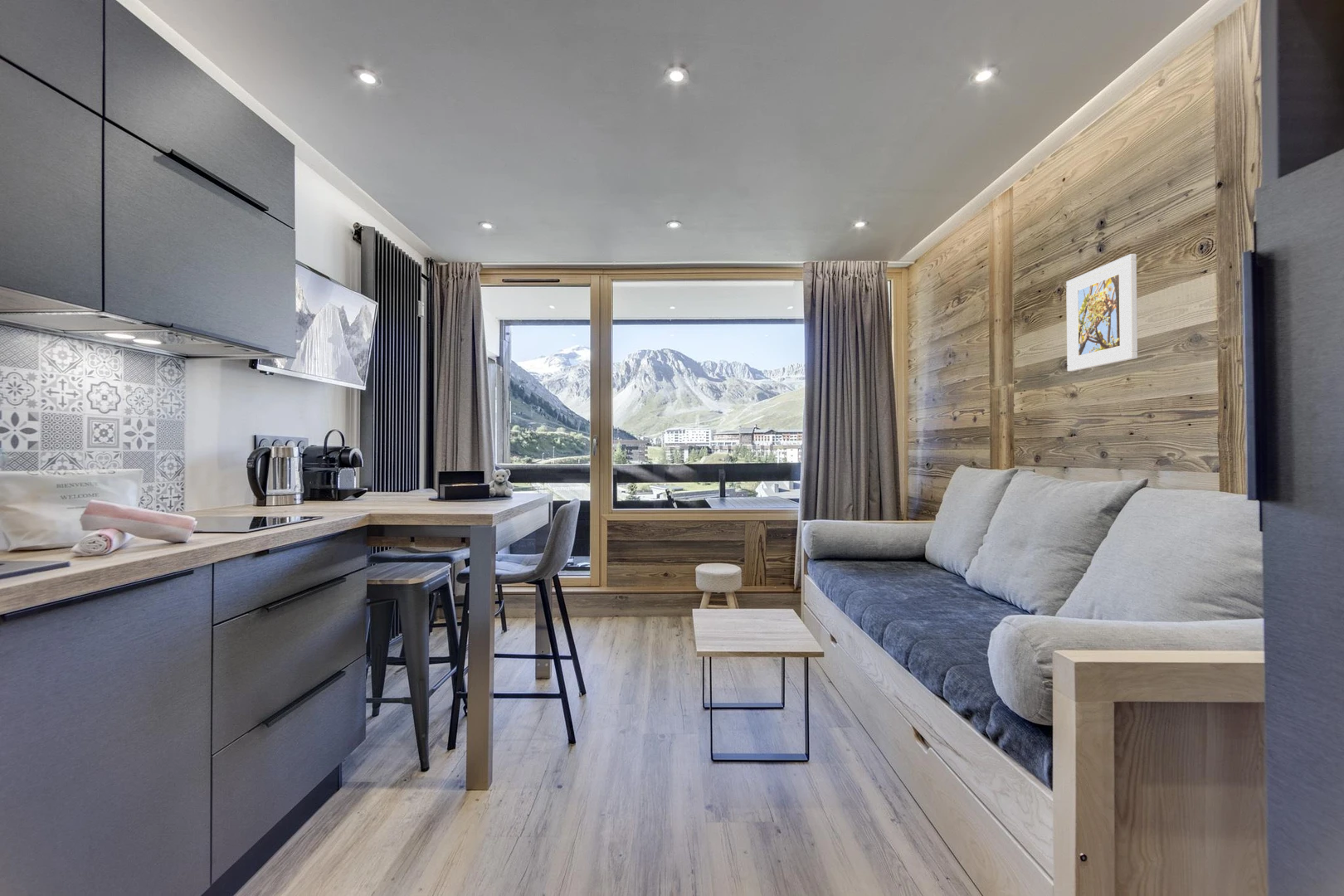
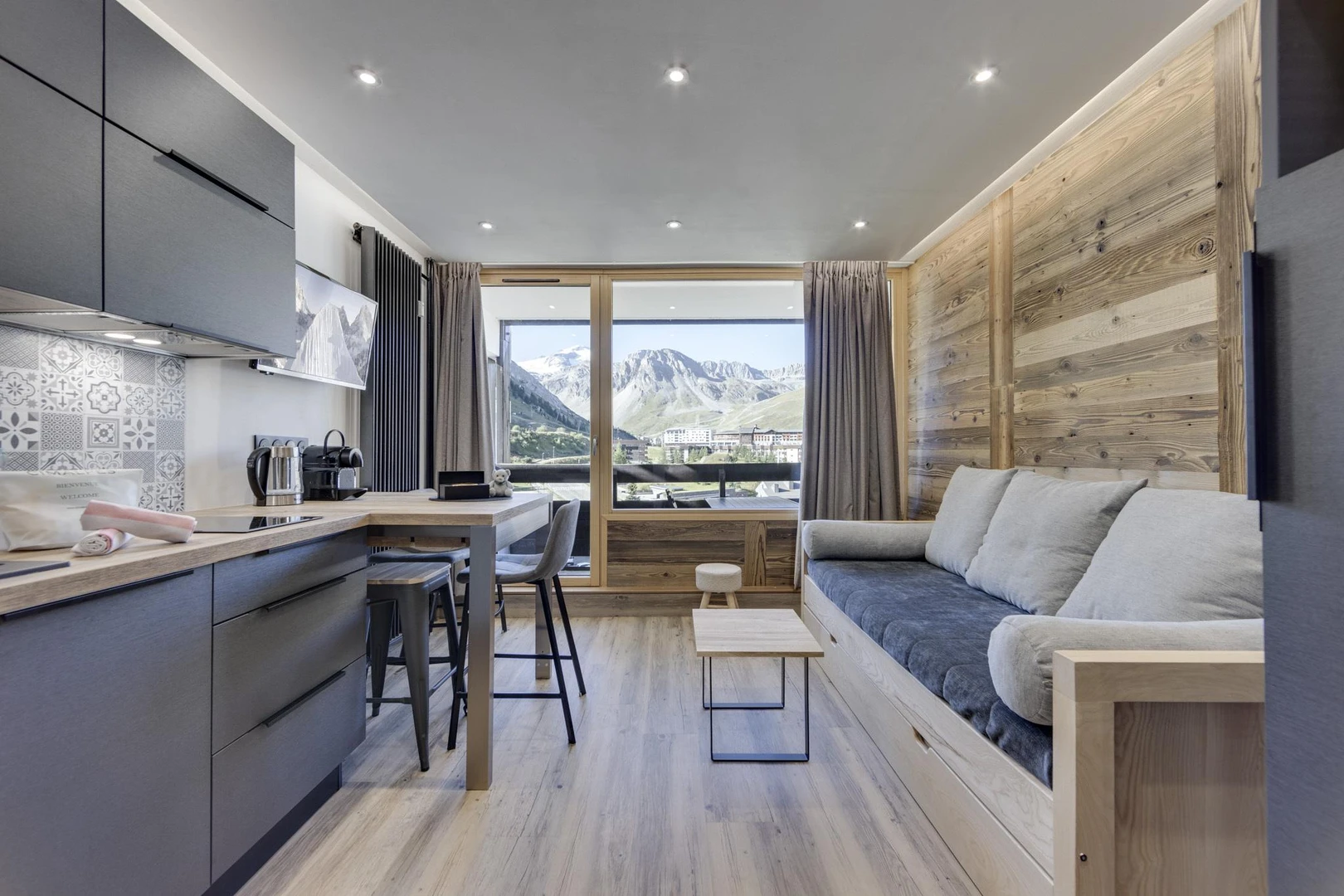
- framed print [1065,253,1138,373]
